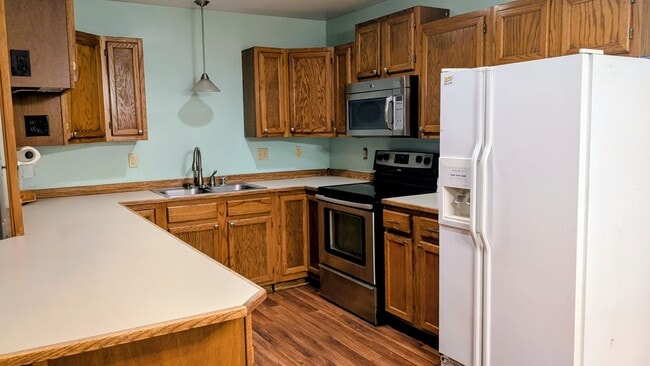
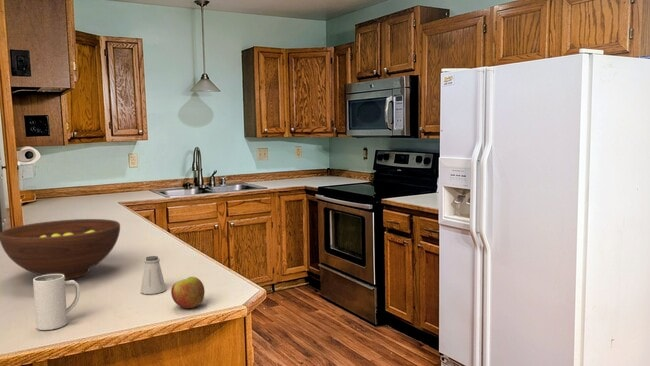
+ saltshaker [140,255,167,295]
+ mug [32,274,81,331]
+ apple [170,276,206,309]
+ fruit bowl [0,218,121,281]
